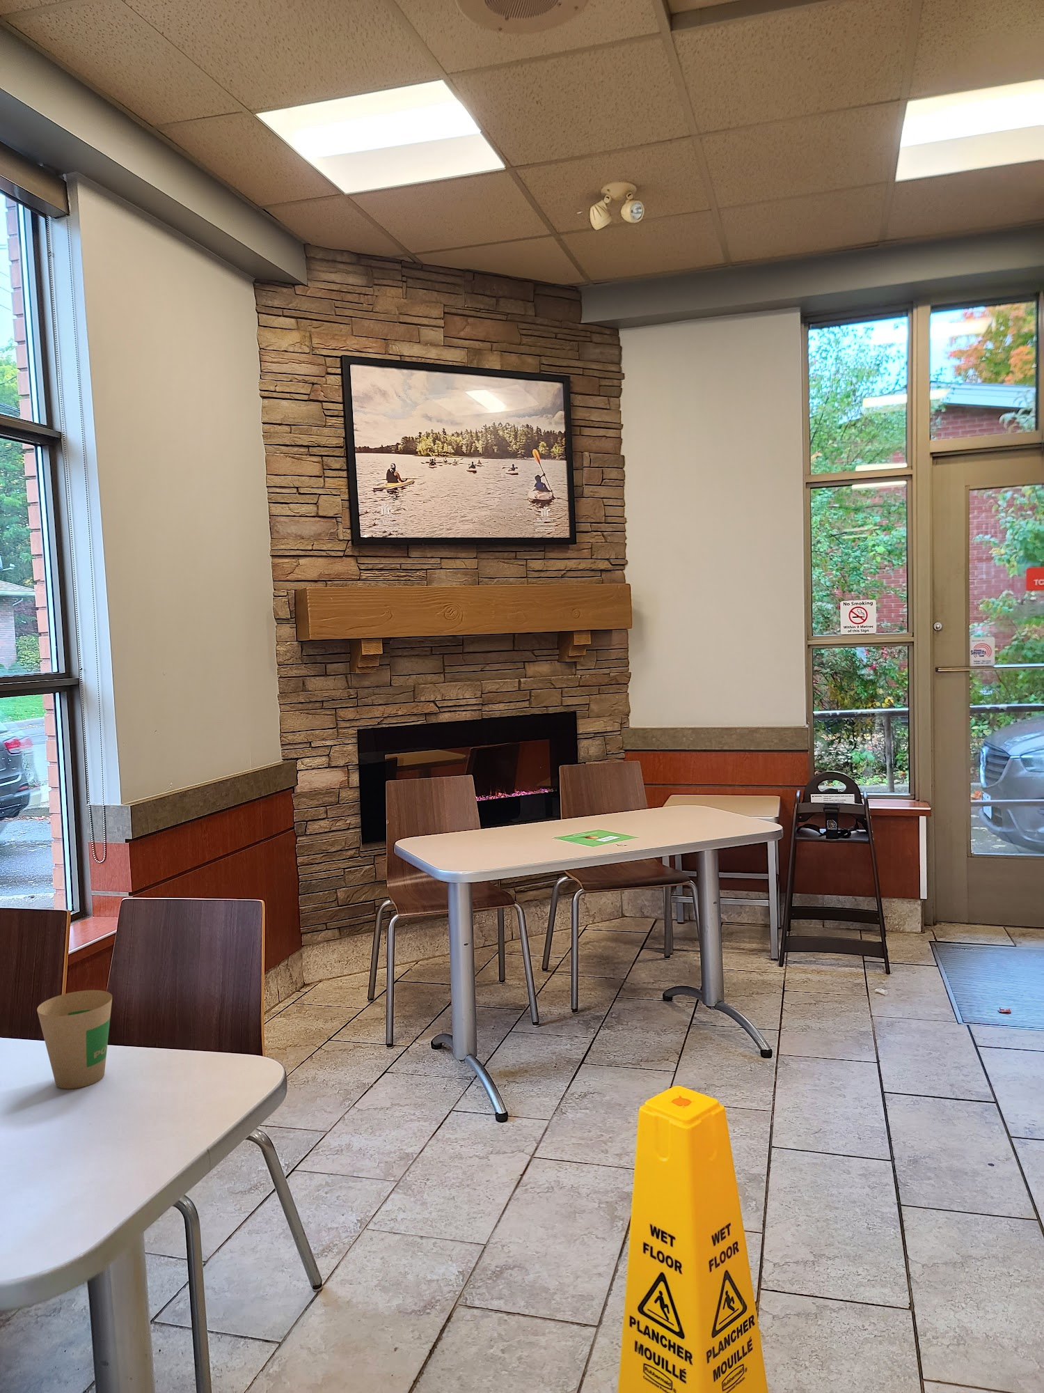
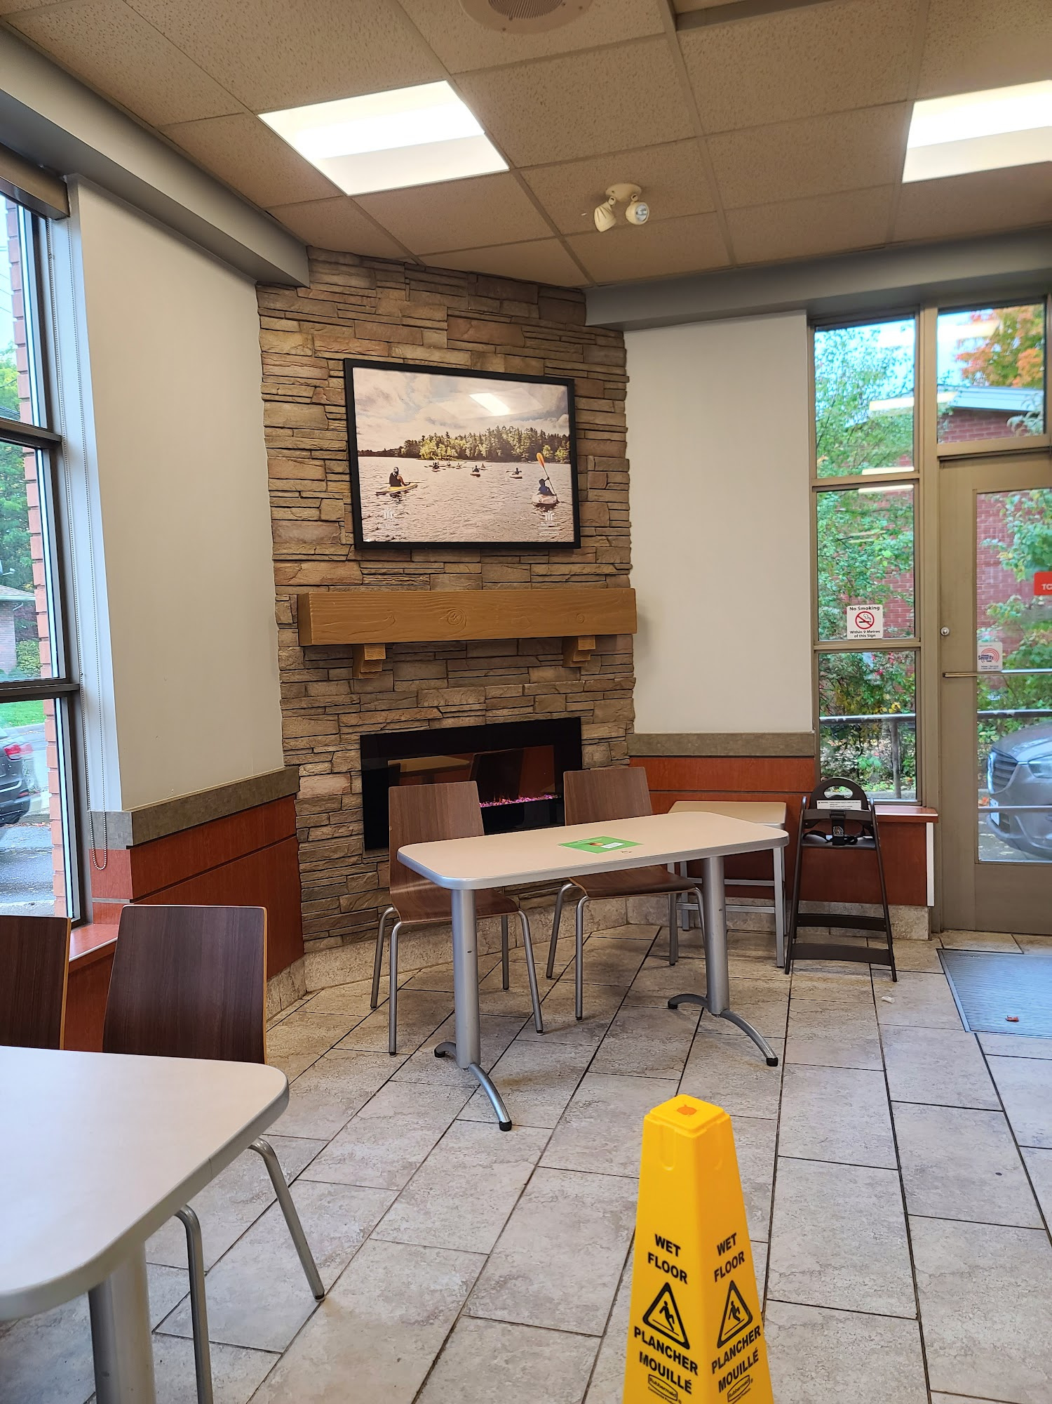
- paper cup [36,989,113,1089]
